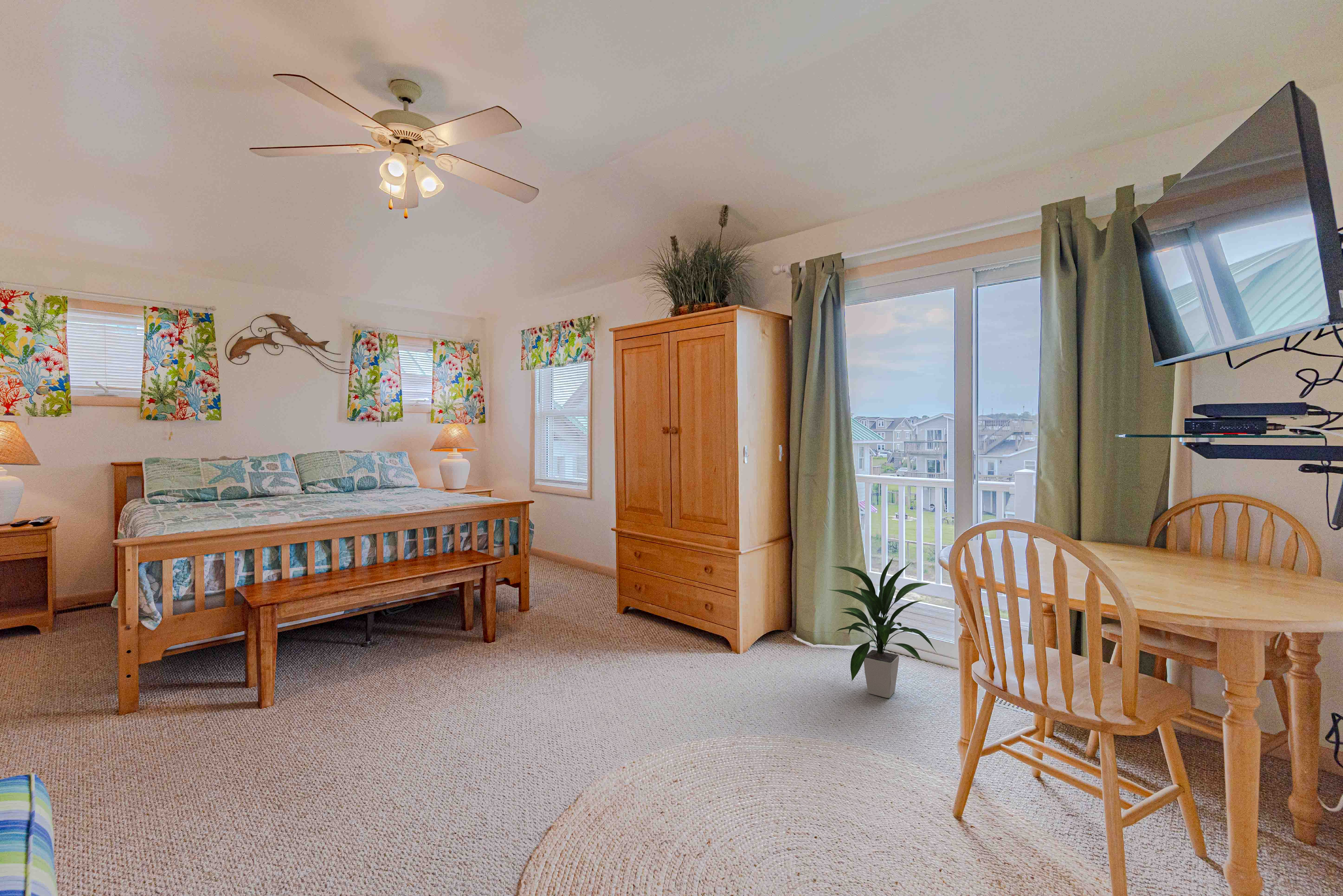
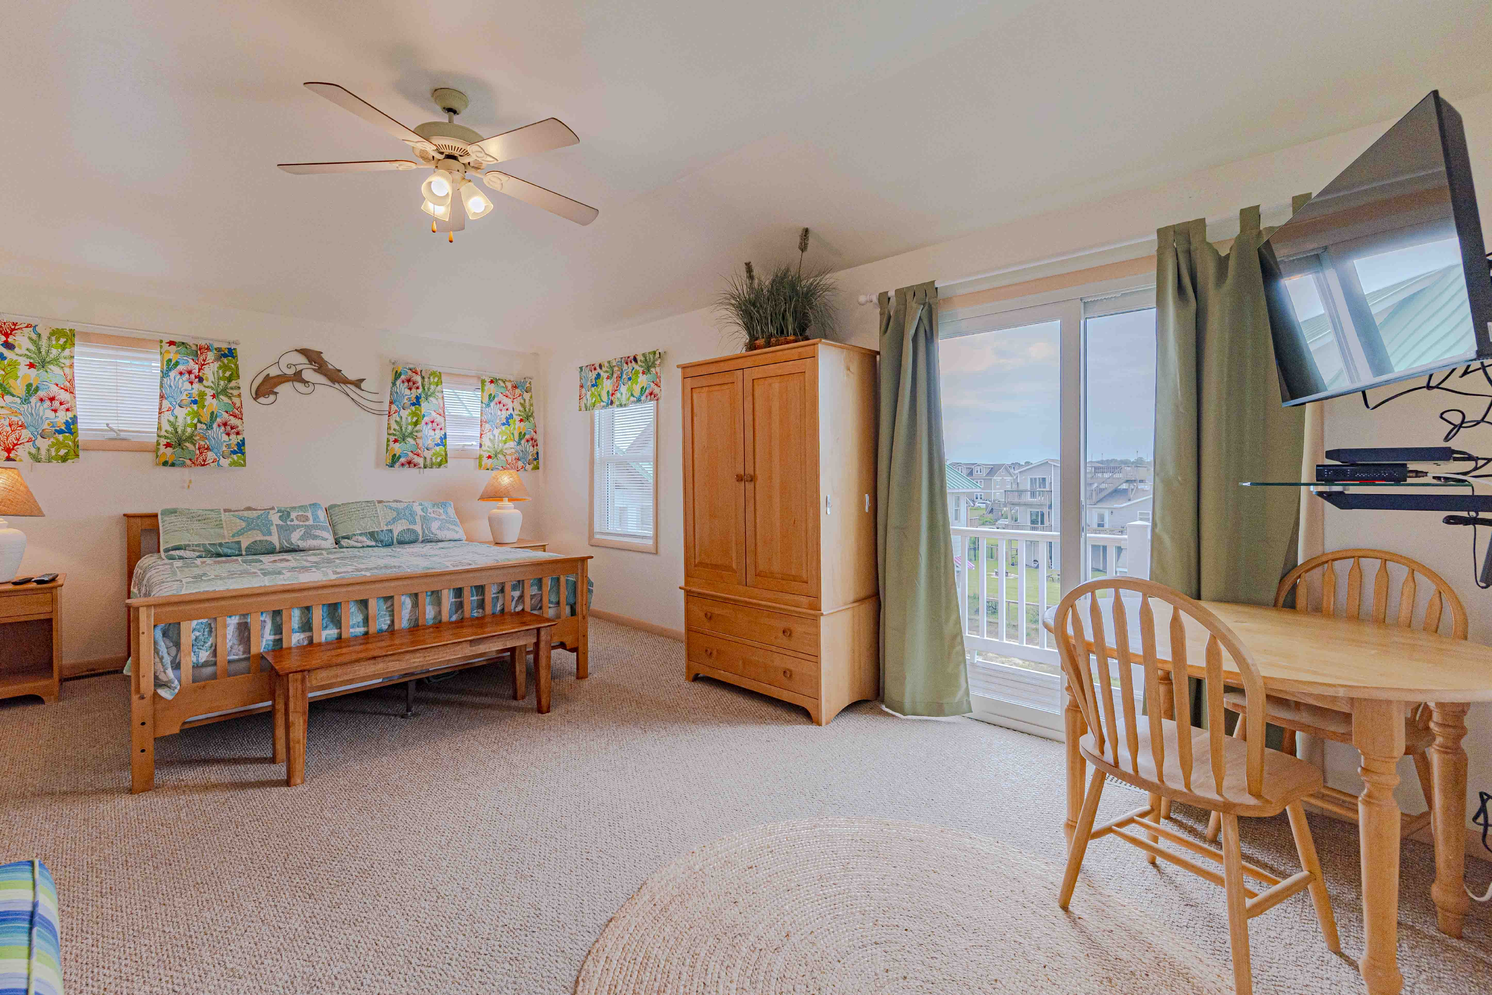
- indoor plant [827,556,937,698]
